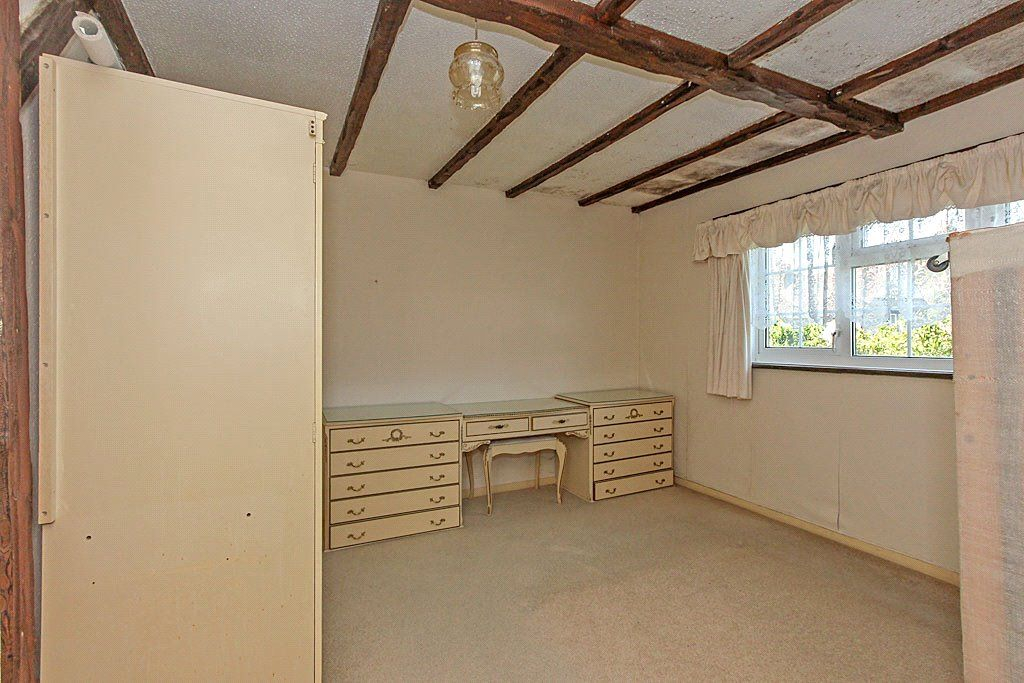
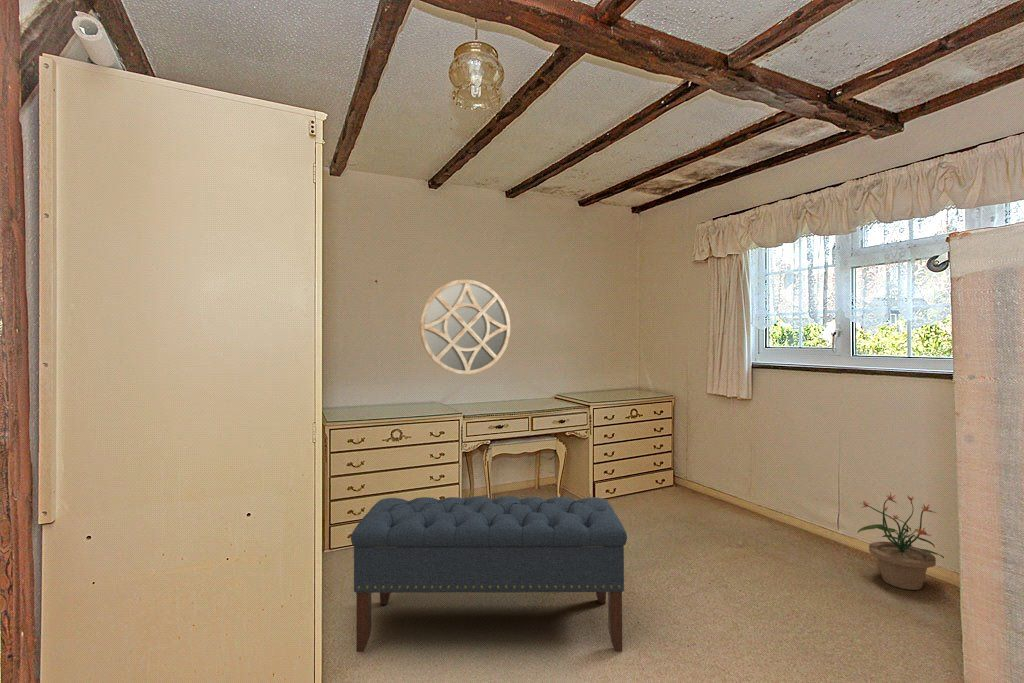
+ home mirror [418,278,511,375]
+ potted plant [857,492,945,591]
+ bench [350,495,628,653]
